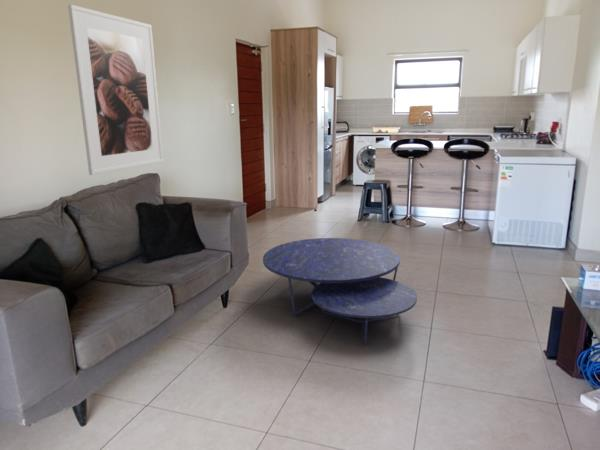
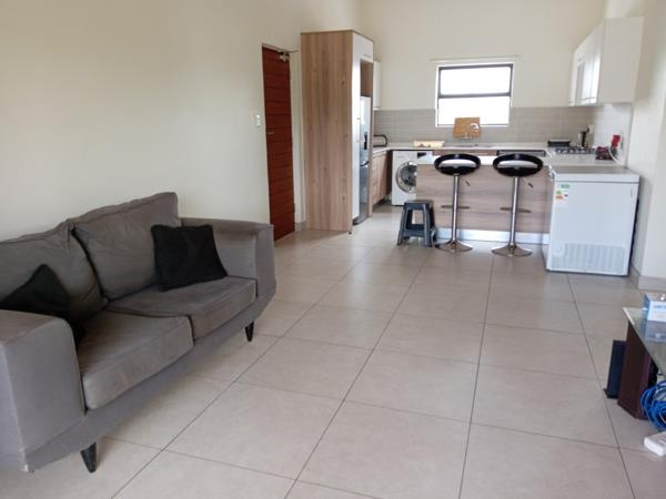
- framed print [67,4,164,176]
- nesting table [262,237,418,347]
